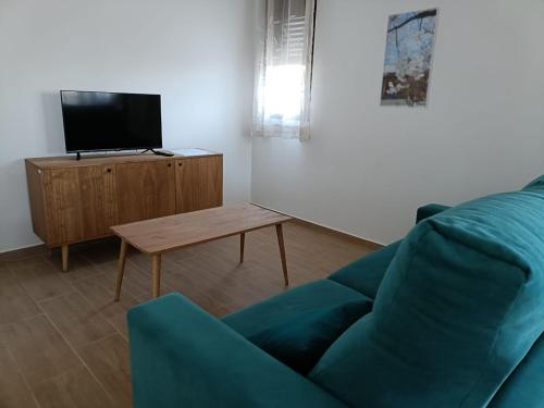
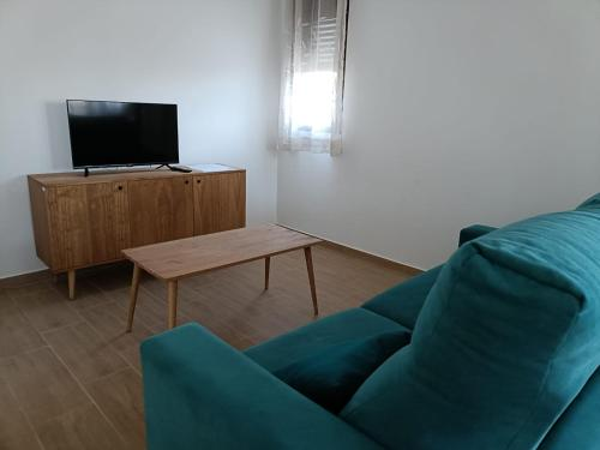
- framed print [379,5,441,109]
